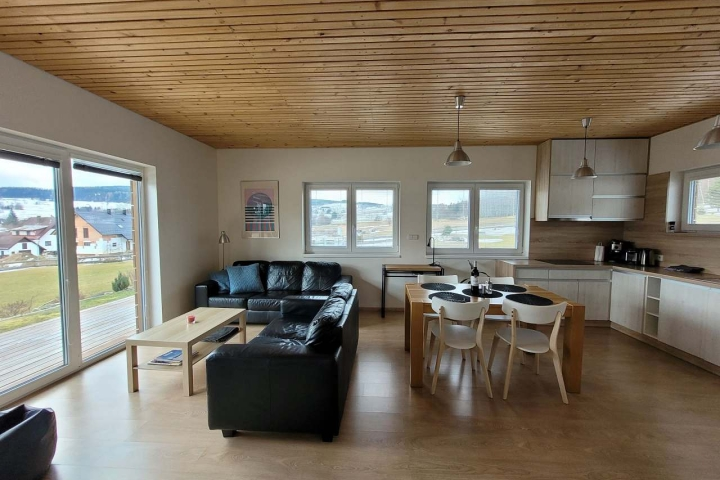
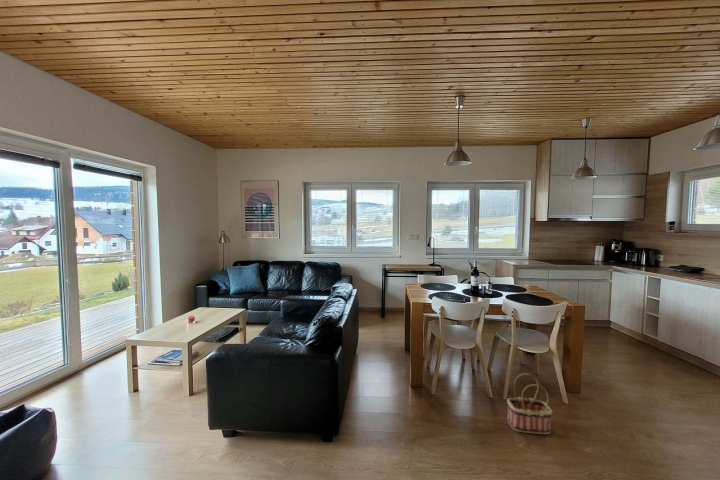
+ basket [506,372,553,435]
